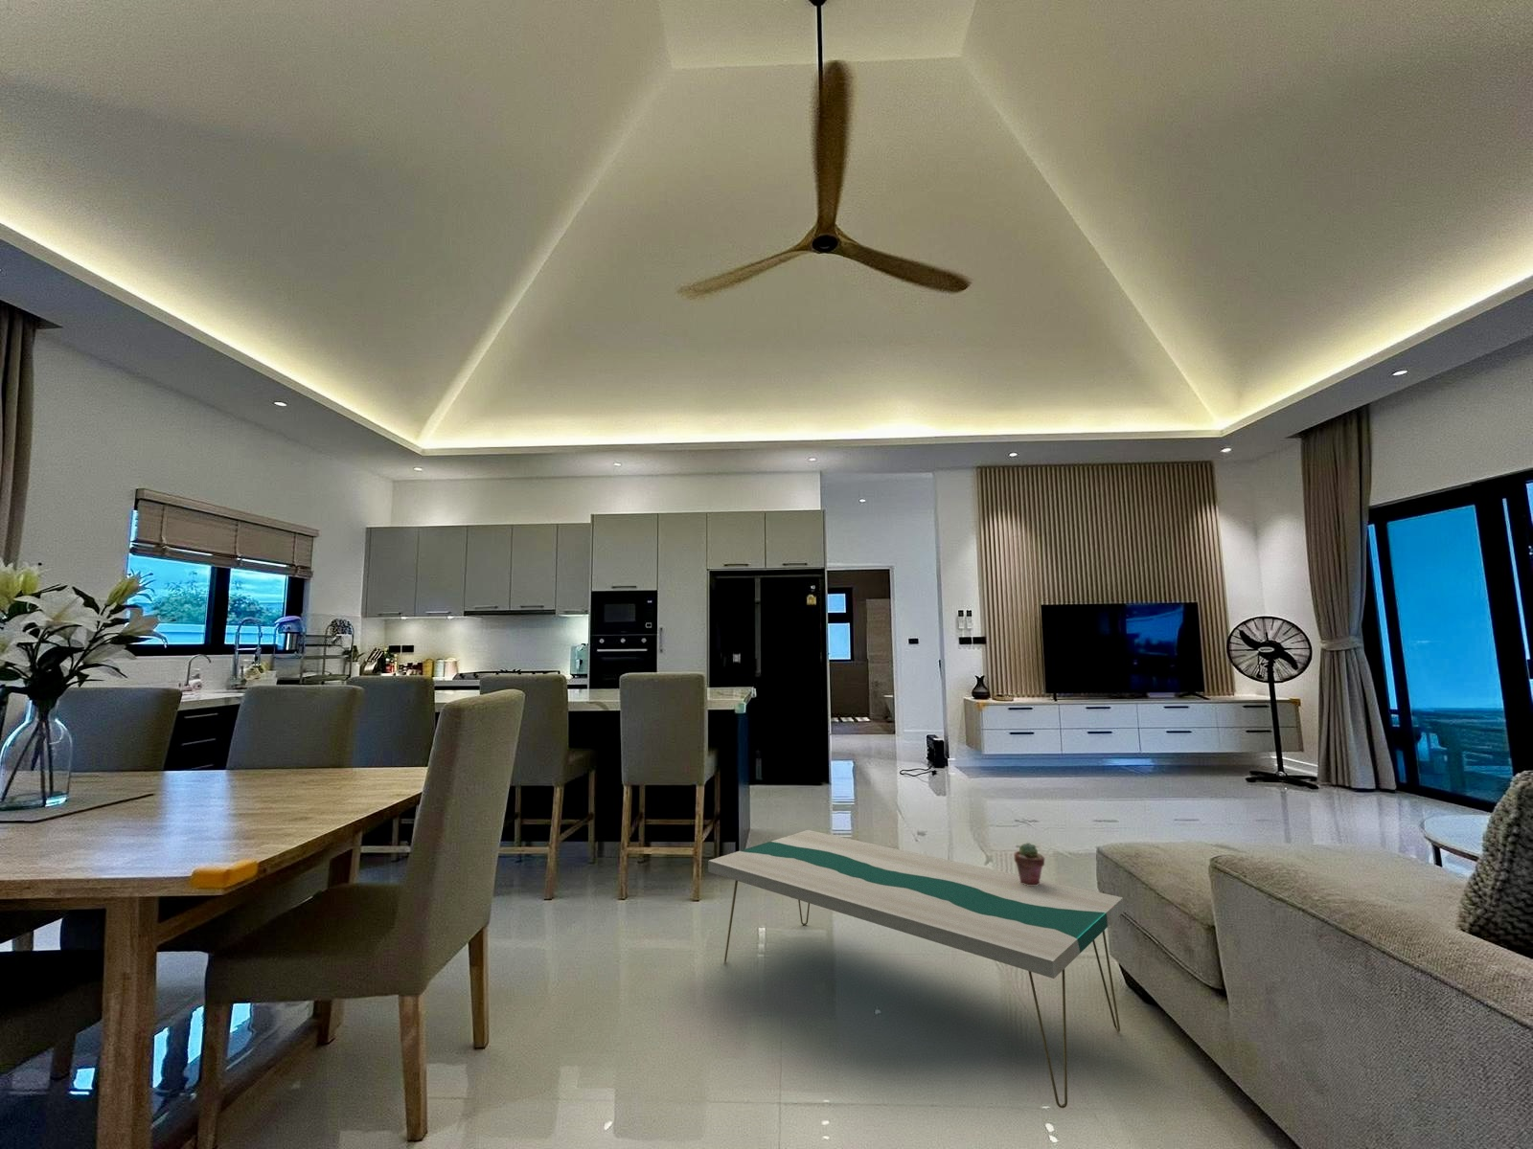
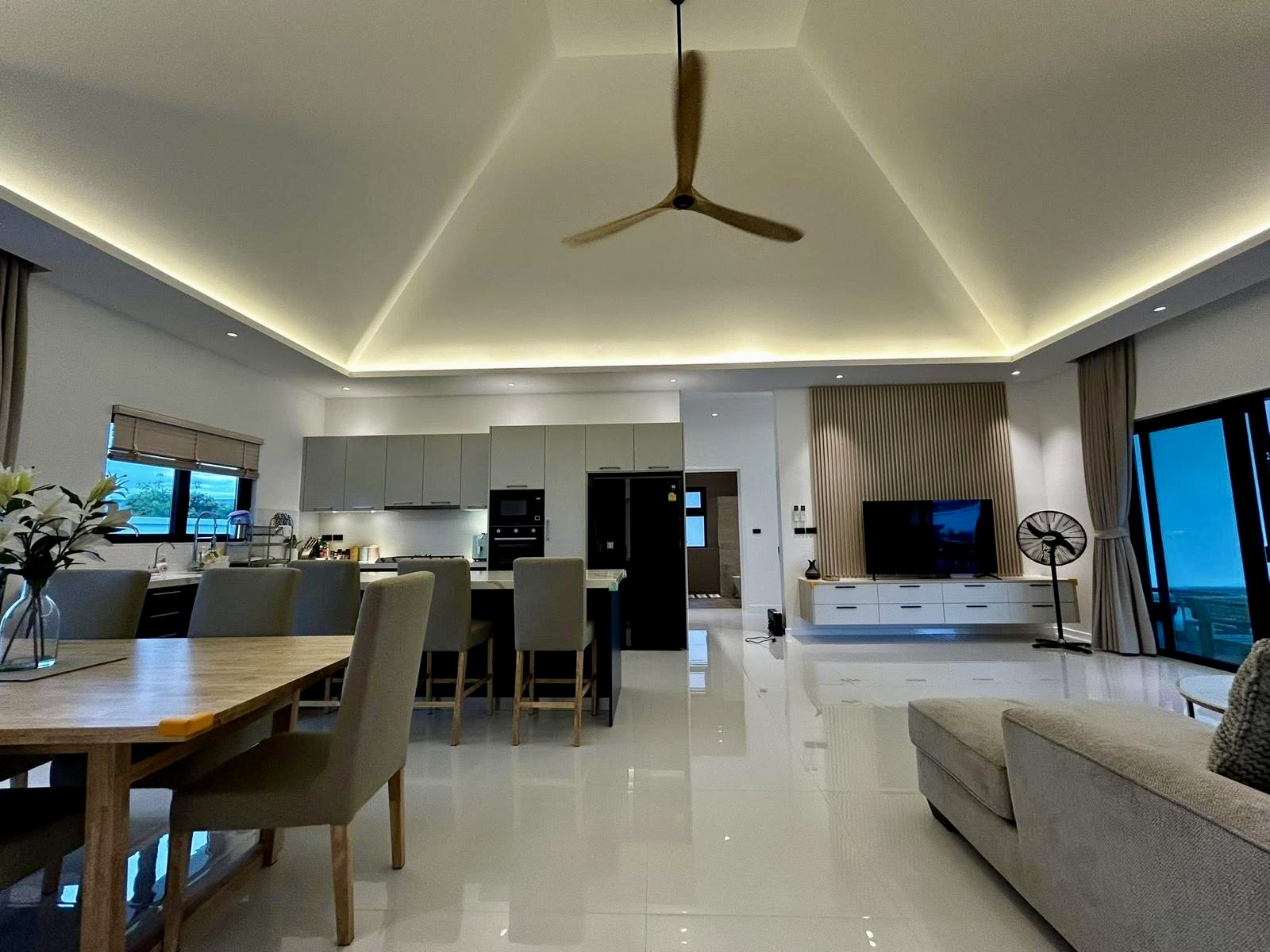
- coffee table [707,829,1125,1109]
- potted succulent [1013,841,1045,886]
